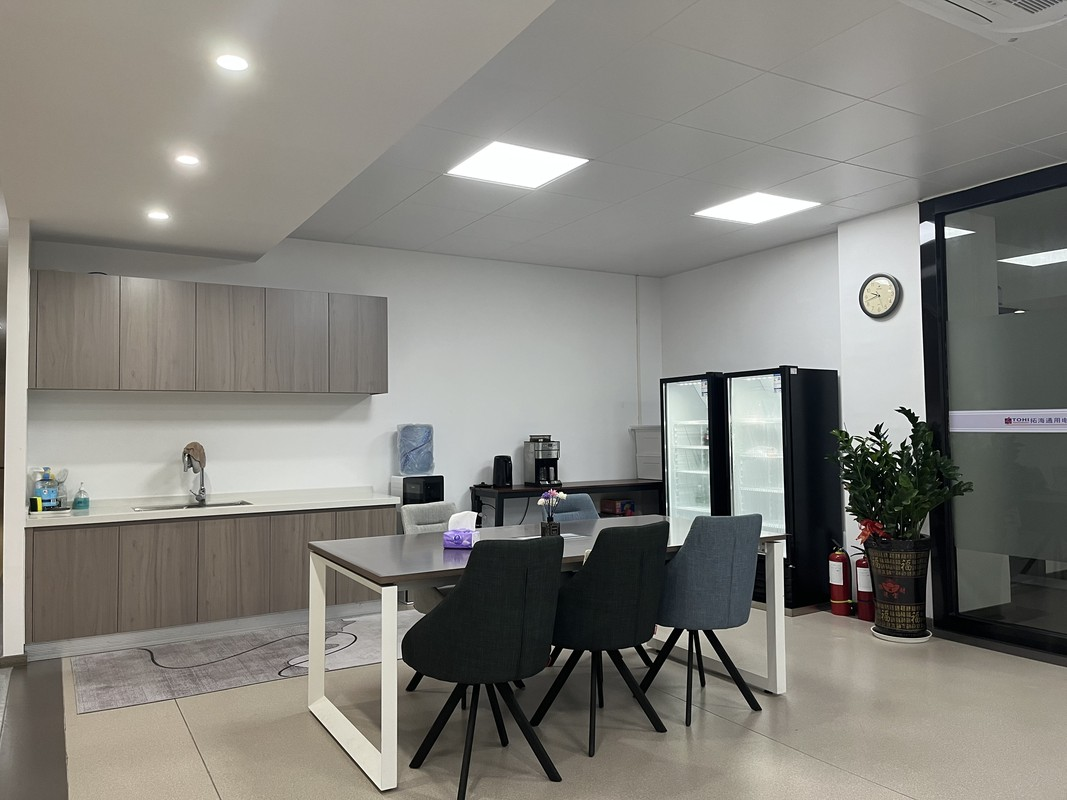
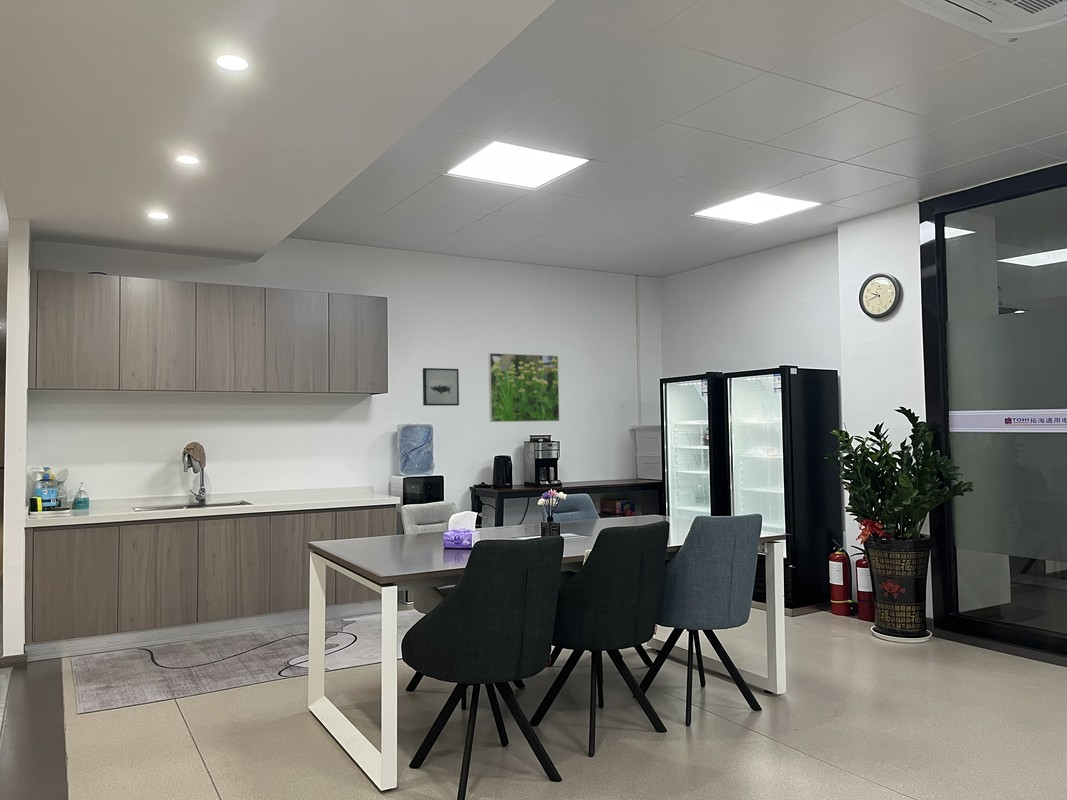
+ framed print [487,352,560,423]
+ wall art [422,367,460,407]
